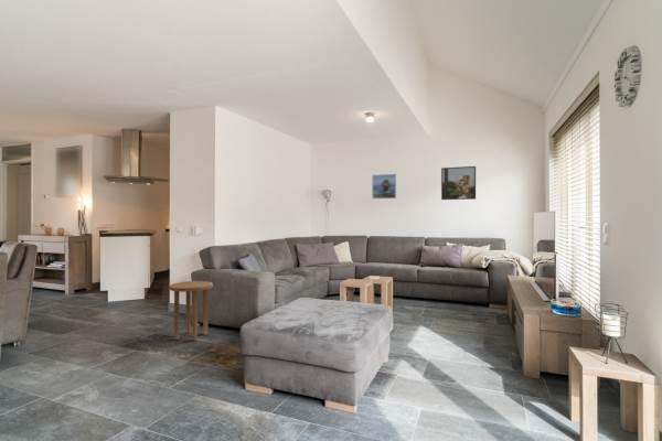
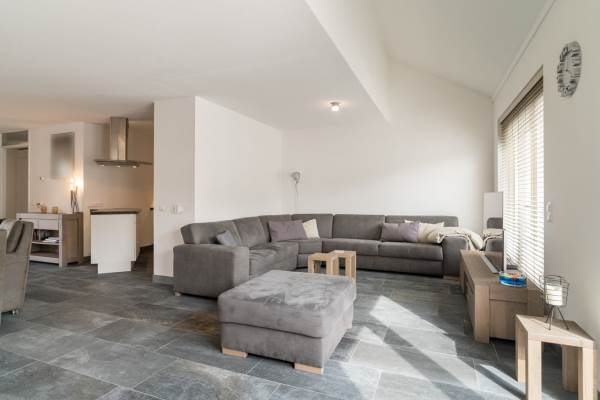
- side table [168,280,214,342]
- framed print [440,165,477,201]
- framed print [371,173,397,200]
